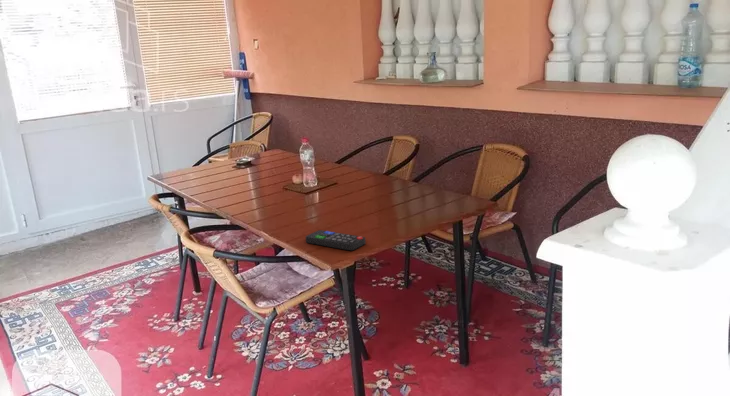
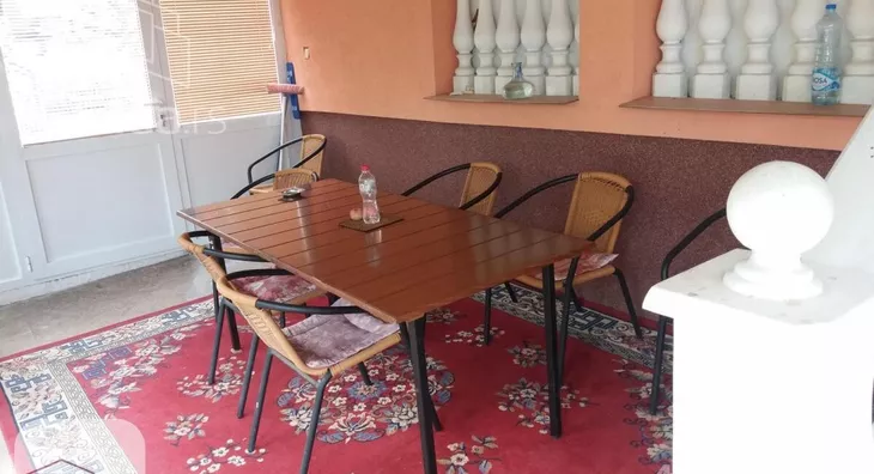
- remote control [305,229,367,251]
